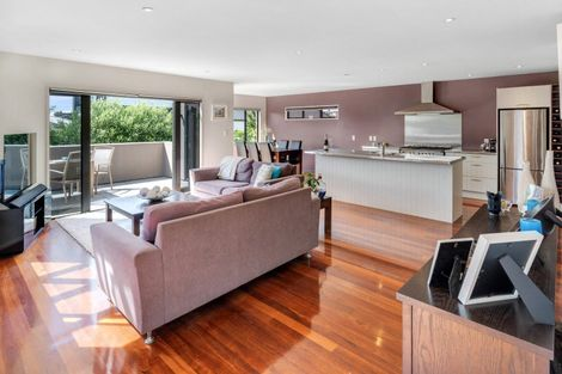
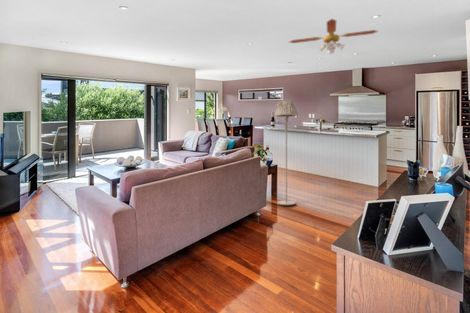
+ ceiling fan [288,18,379,55]
+ floor lamp [274,100,299,206]
